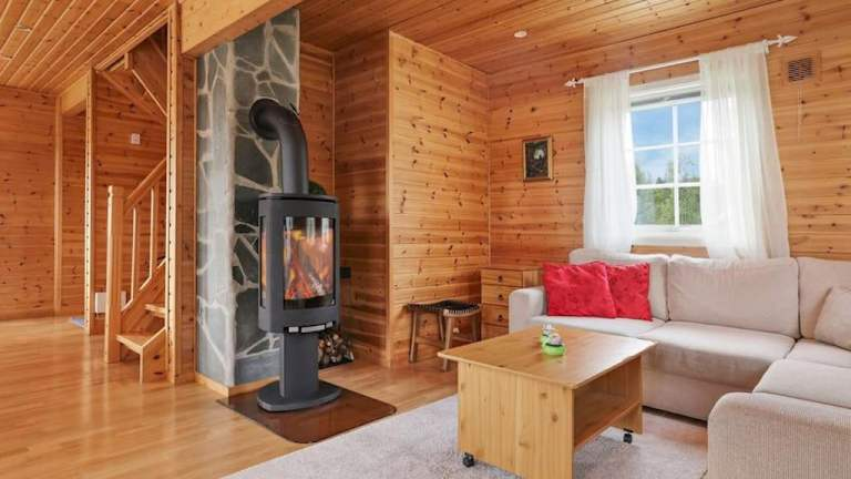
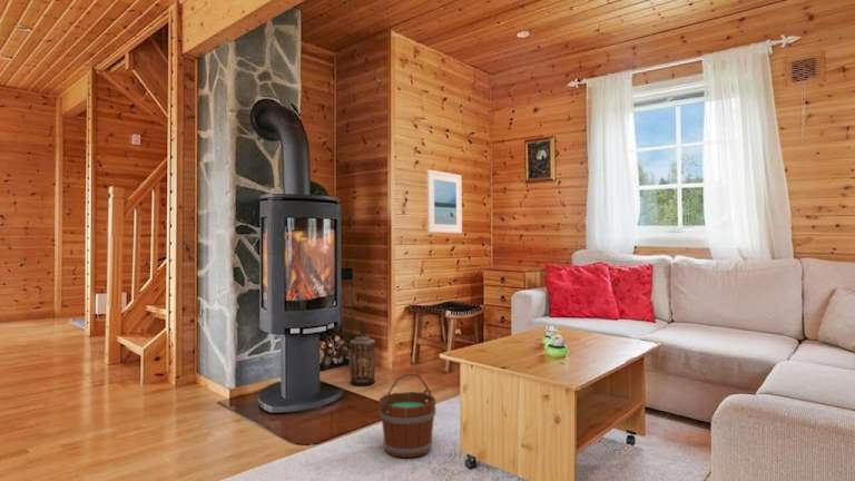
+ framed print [425,169,463,235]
+ wooden bucket [379,372,436,459]
+ lantern [348,323,377,387]
